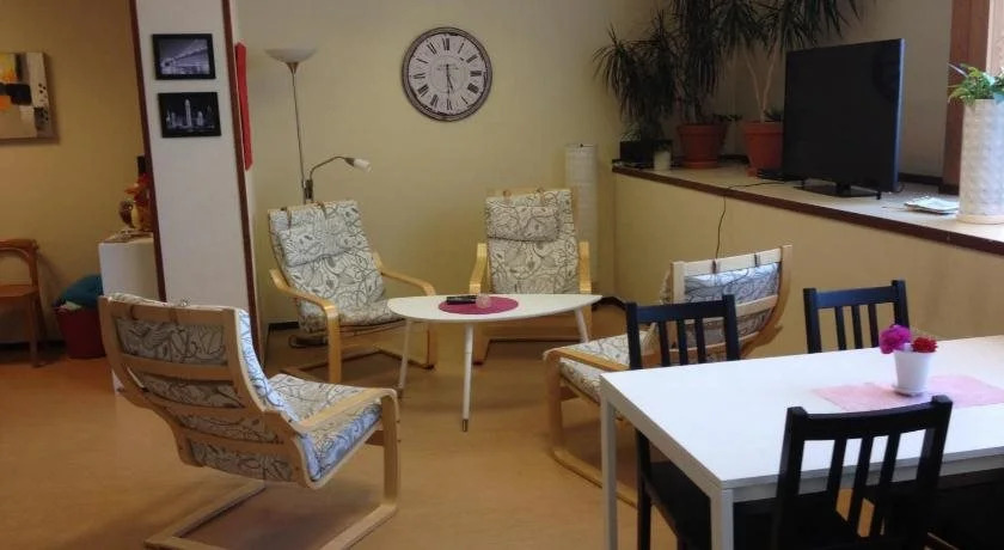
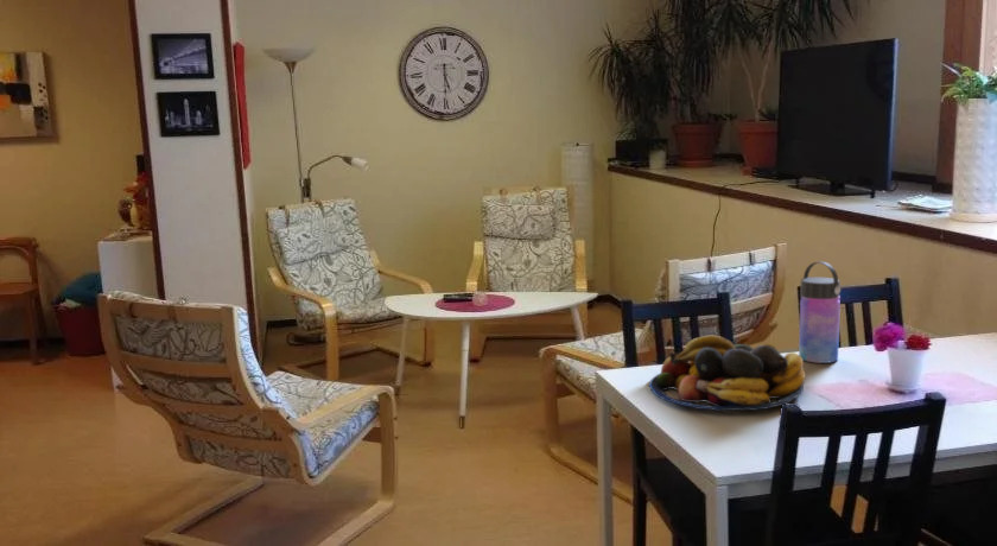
+ fruit bowl [648,335,806,412]
+ water bottle [798,260,842,364]
